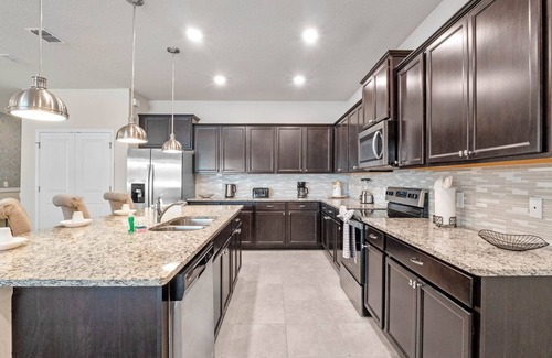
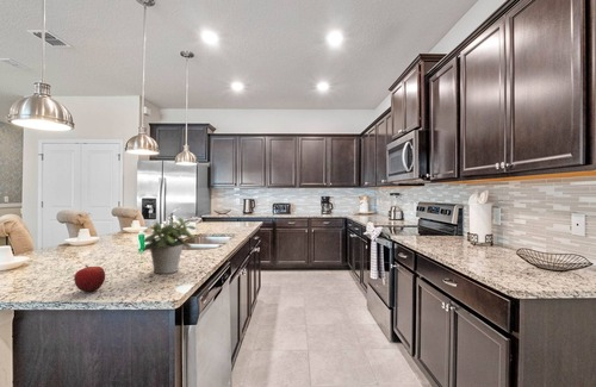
+ potted plant [142,217,198,275]
+ fruit [74,264,106,293]
